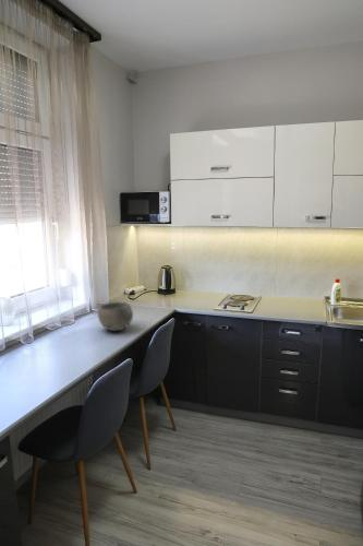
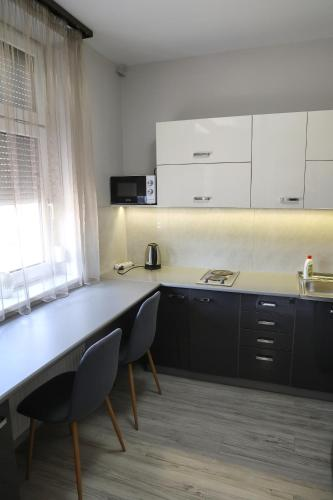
- bowl [97,300,134,332]
